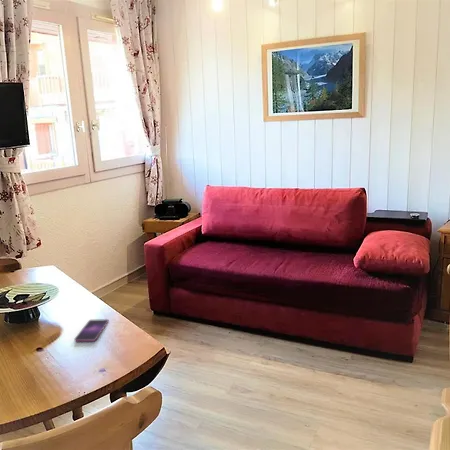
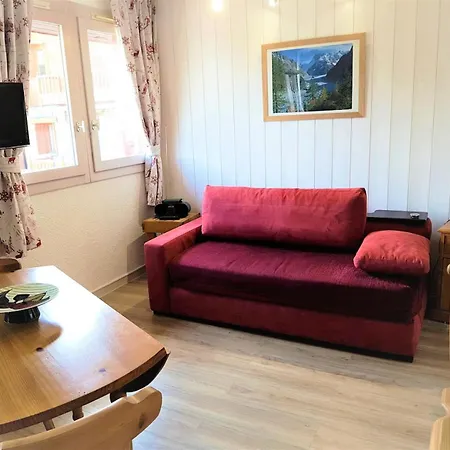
- smartphone [73,318,110,342]
